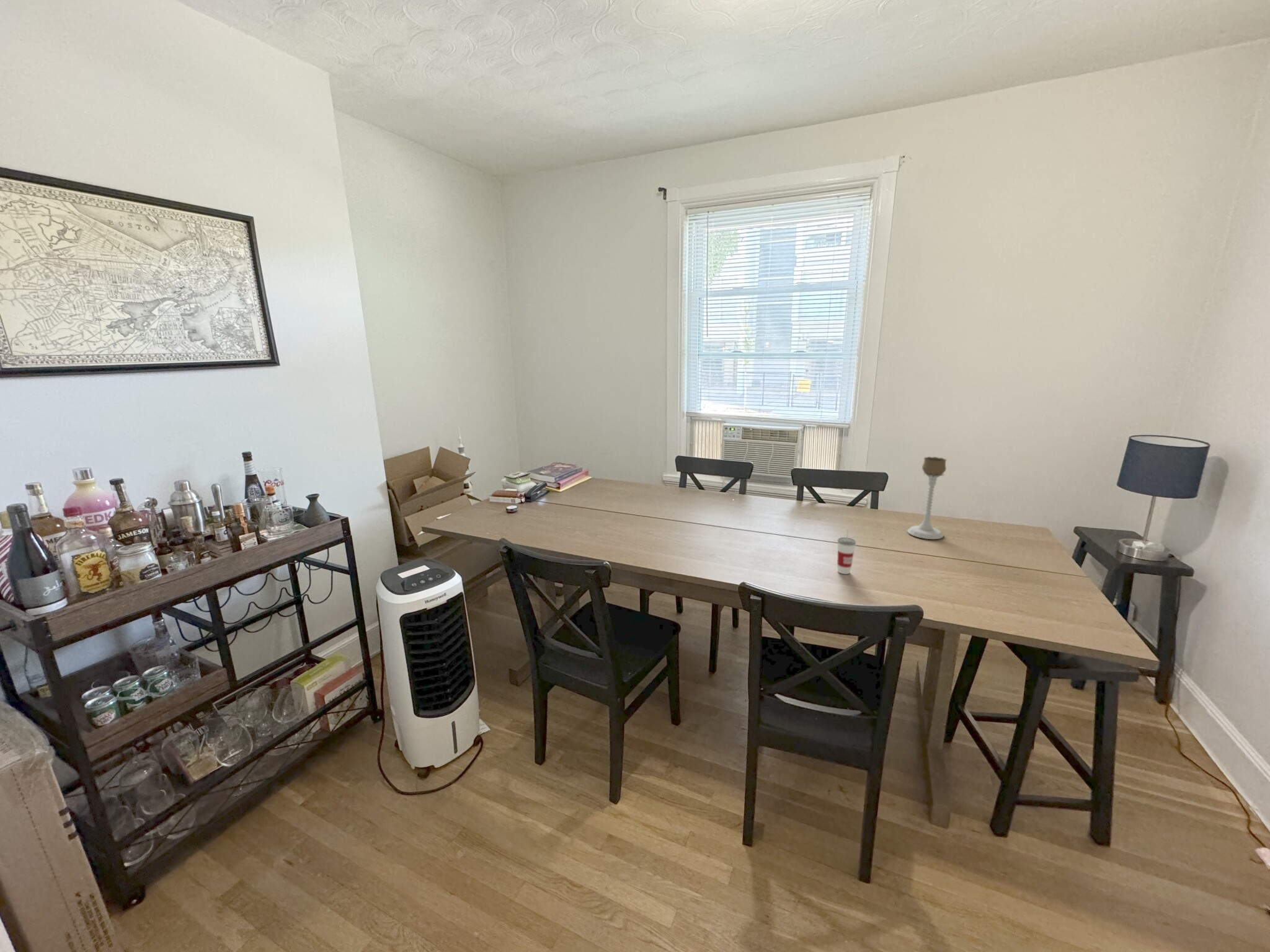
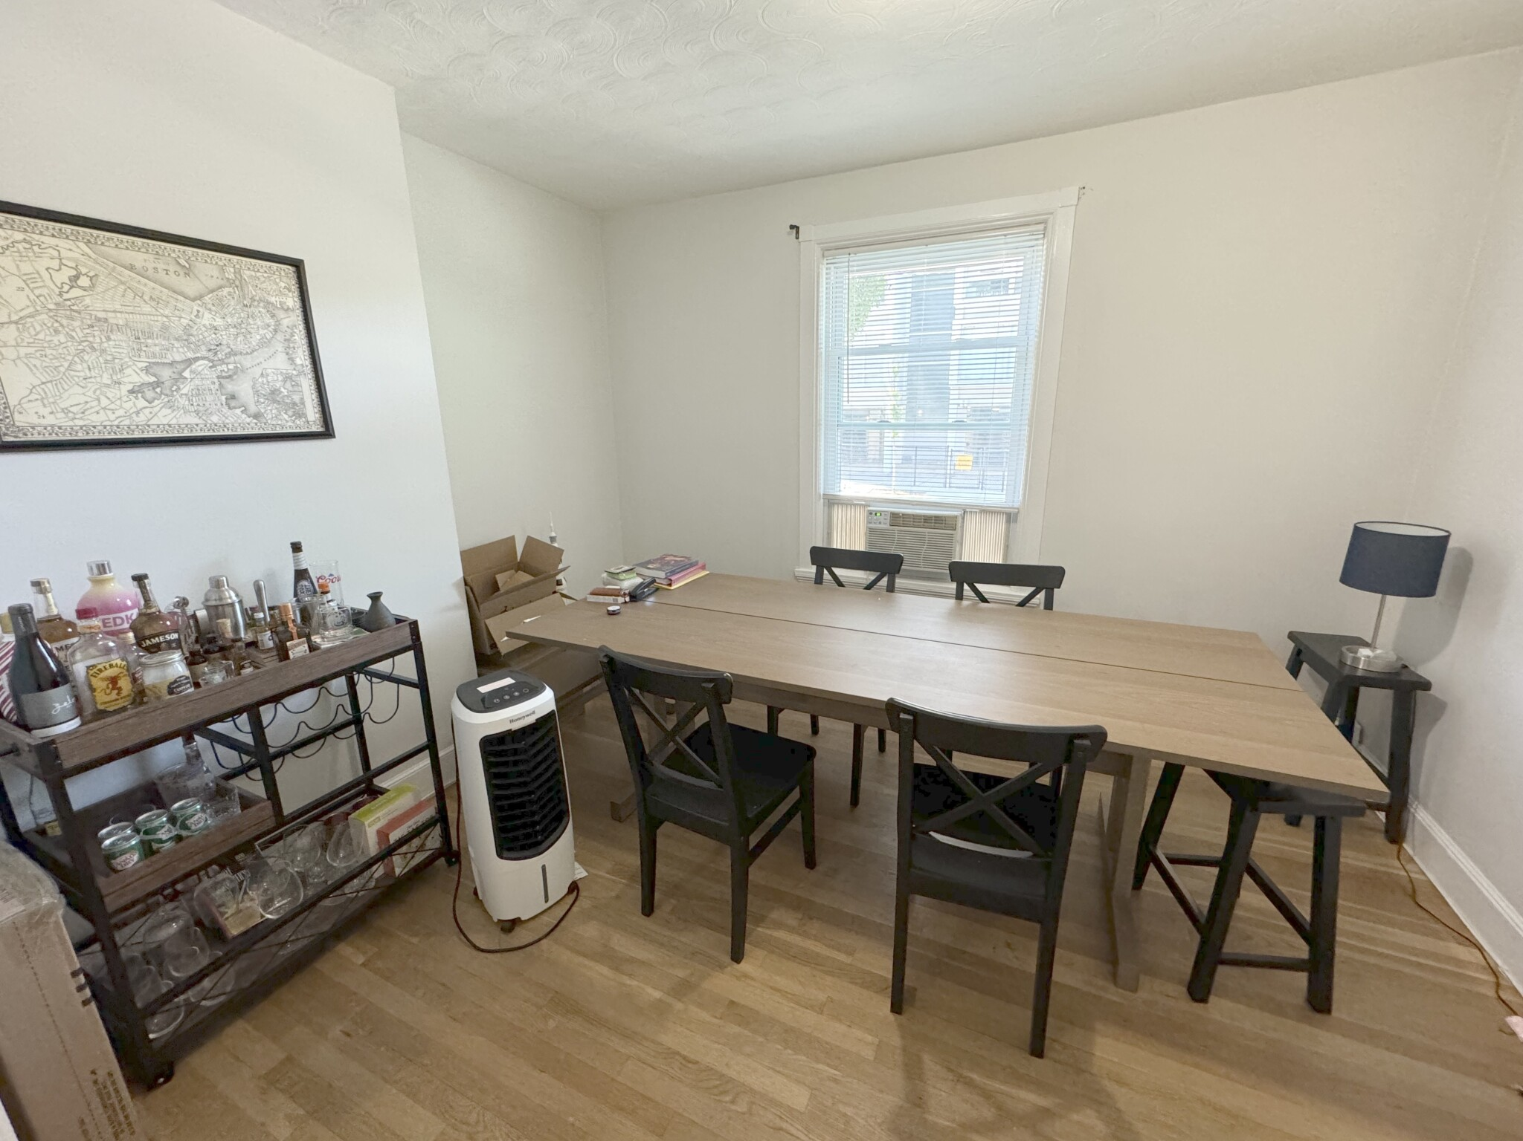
- cup [837,529,856,575]
- candle holder [907,456,947,540]
